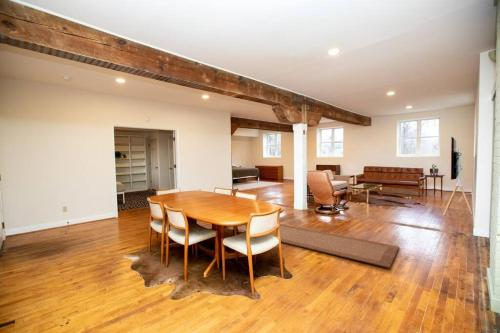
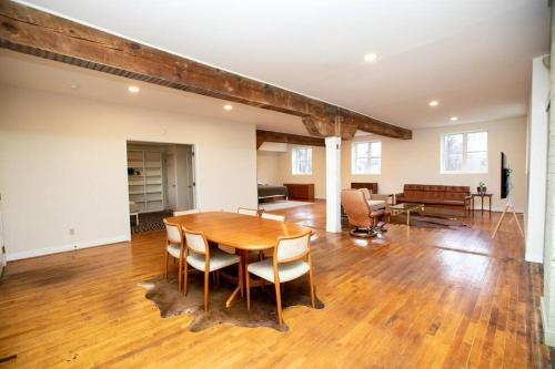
- rug [227,223,400,269]
